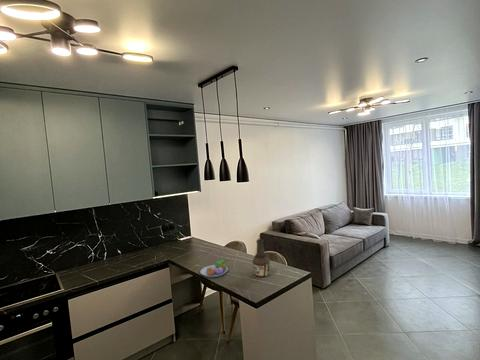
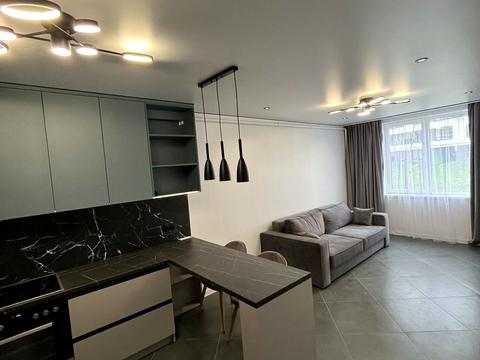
- fruit bowl [199,258,229,278]
- bottle [251,238,271,278]
